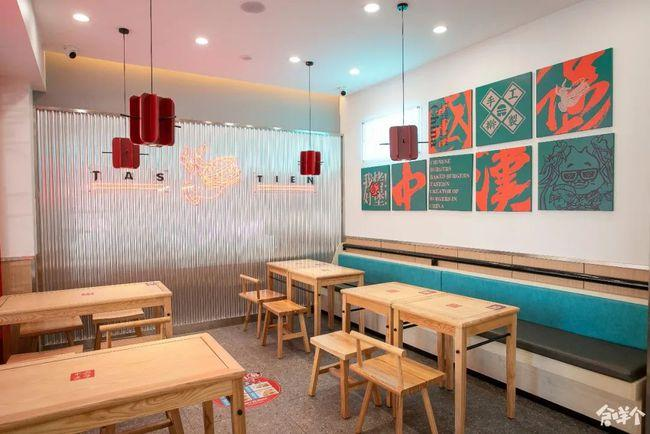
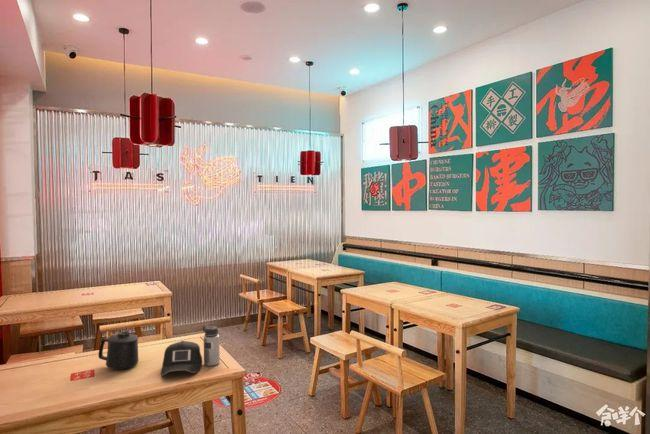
+ water bottle [160,324,221,377]
+ mug [97,331,139,371]
